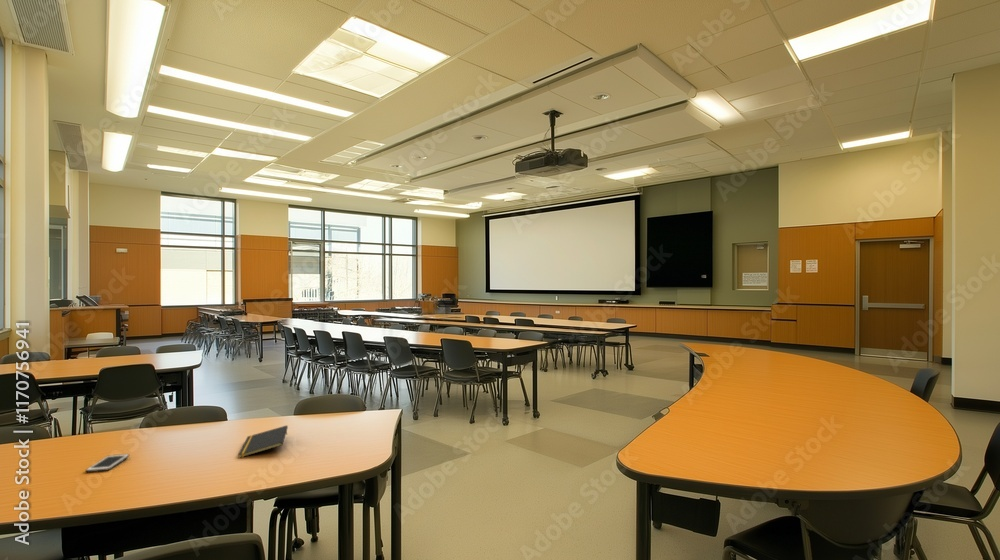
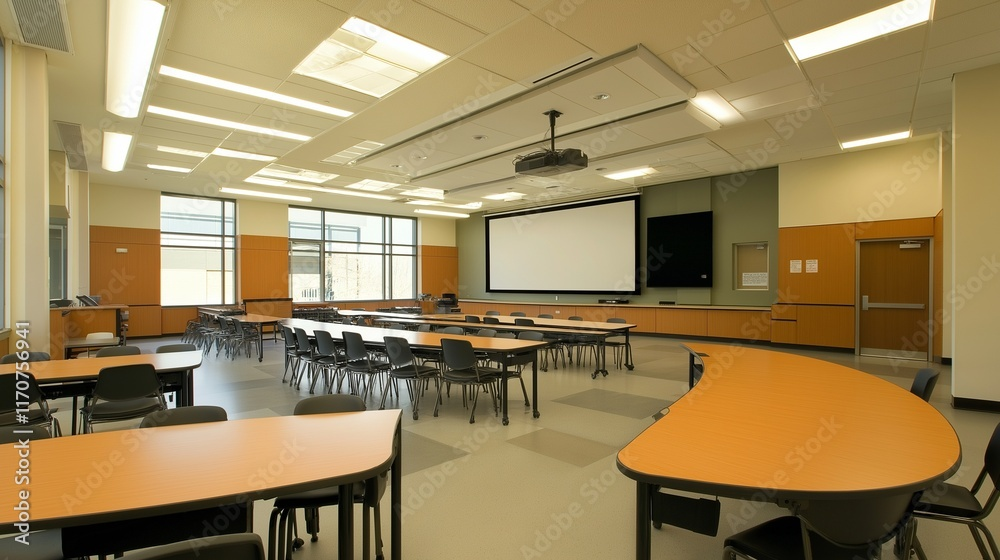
- notepad [237,424,289,459]
- cell phone [85,453,130,473]
